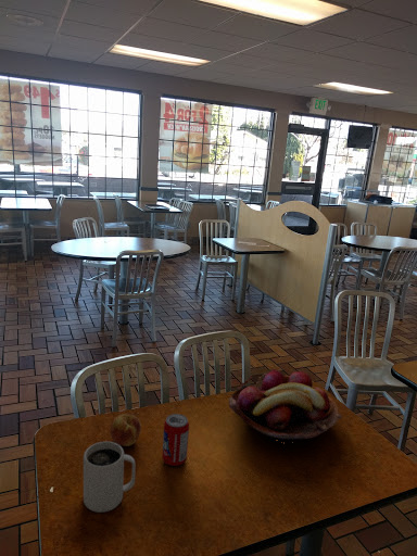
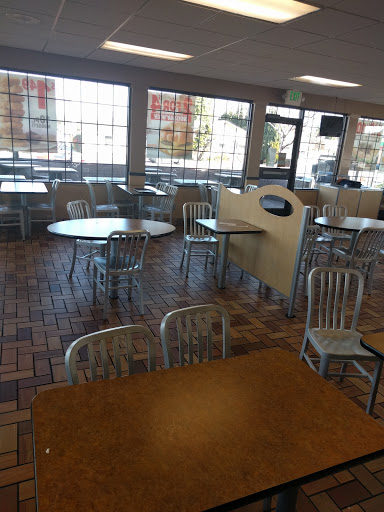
- mug [83,441,137,514]
- beverage can [161,413,190,467]
- fruit [110,413,142,447]
- fruit basket [228,368,343,444]
